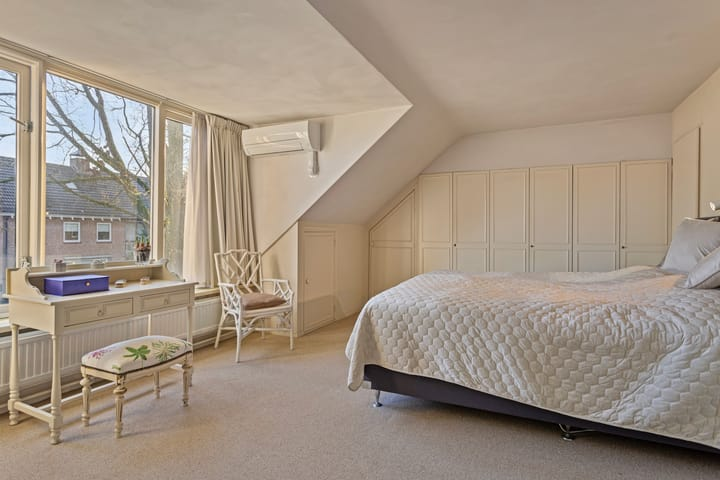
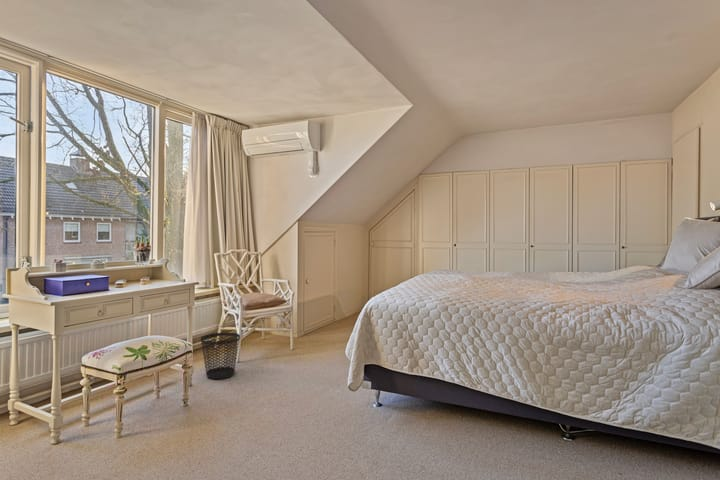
+ wastebasket [200,332,241,380]
